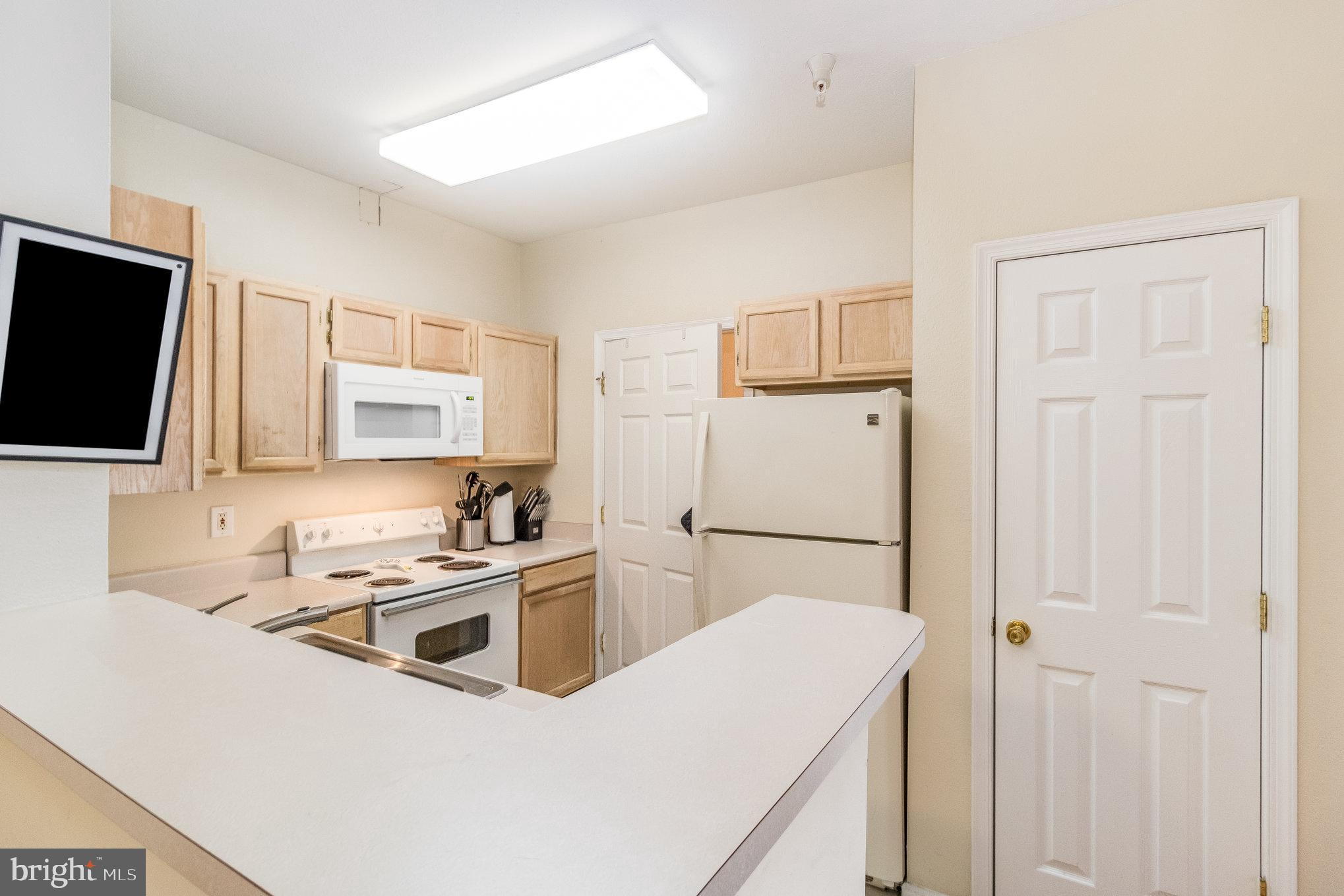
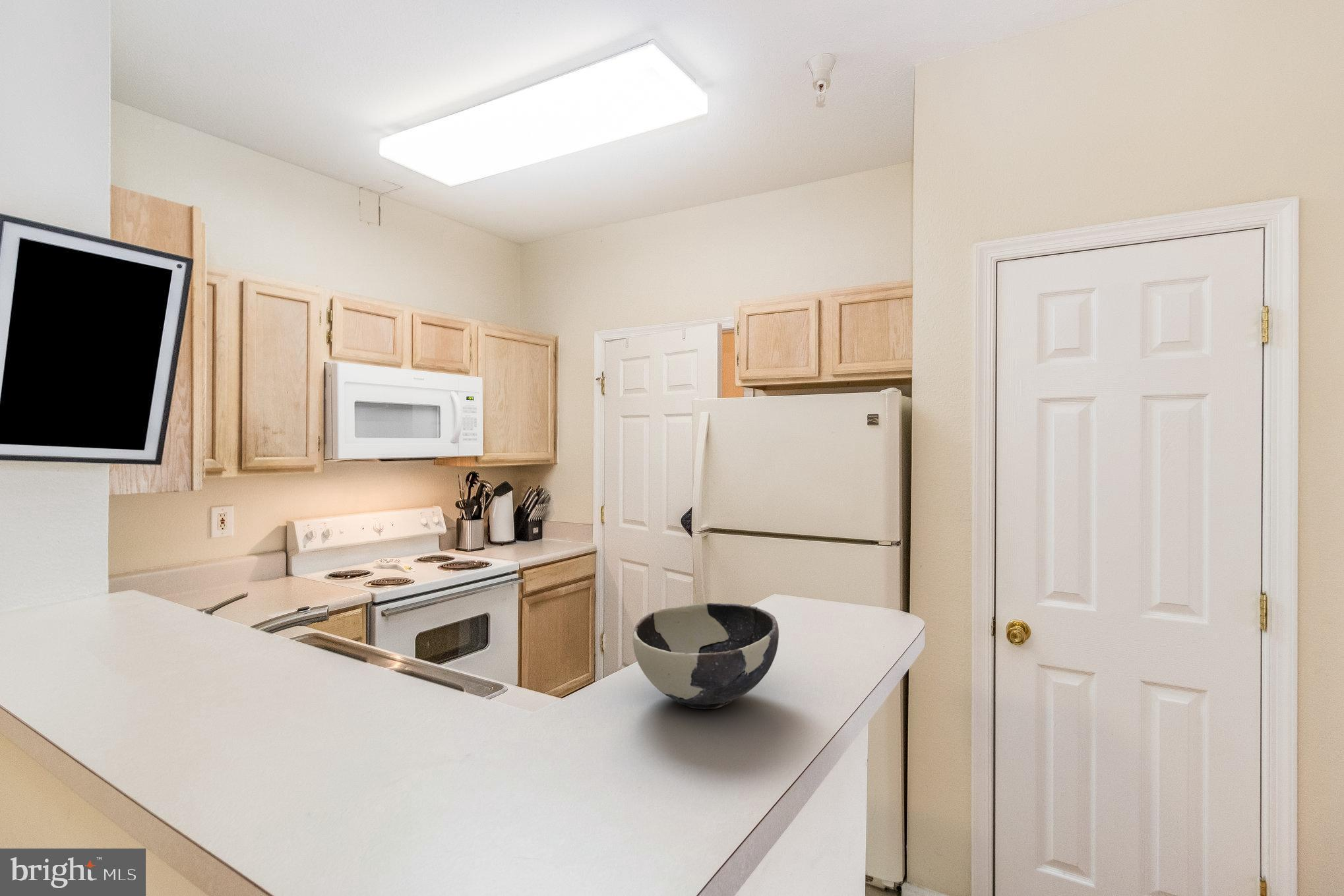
+ bowl [632,603,779,709]
